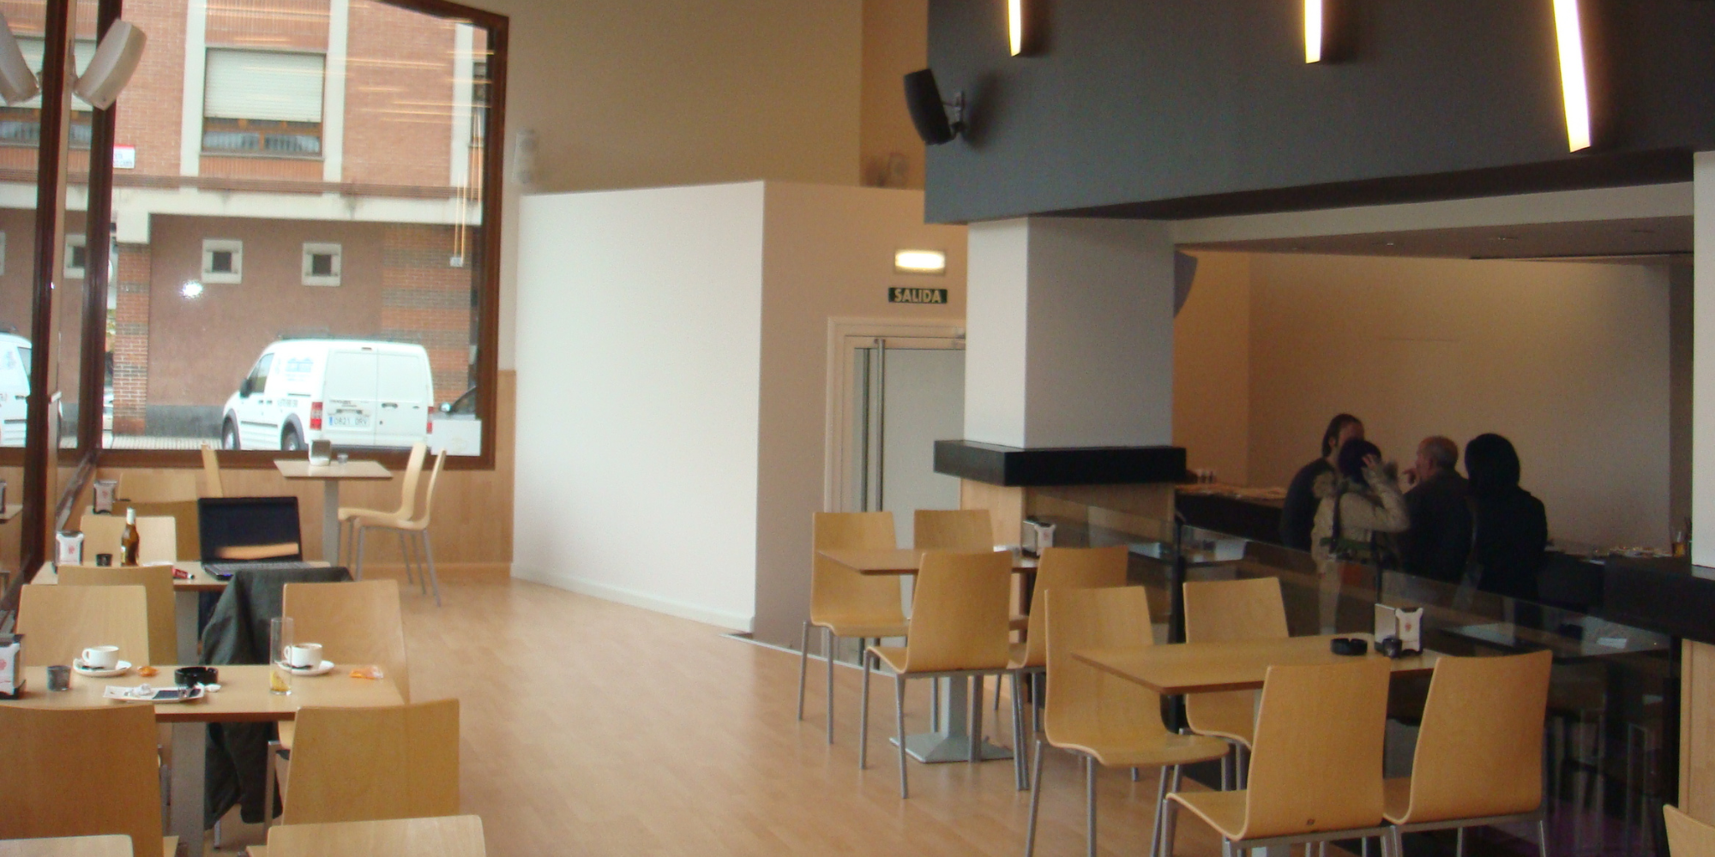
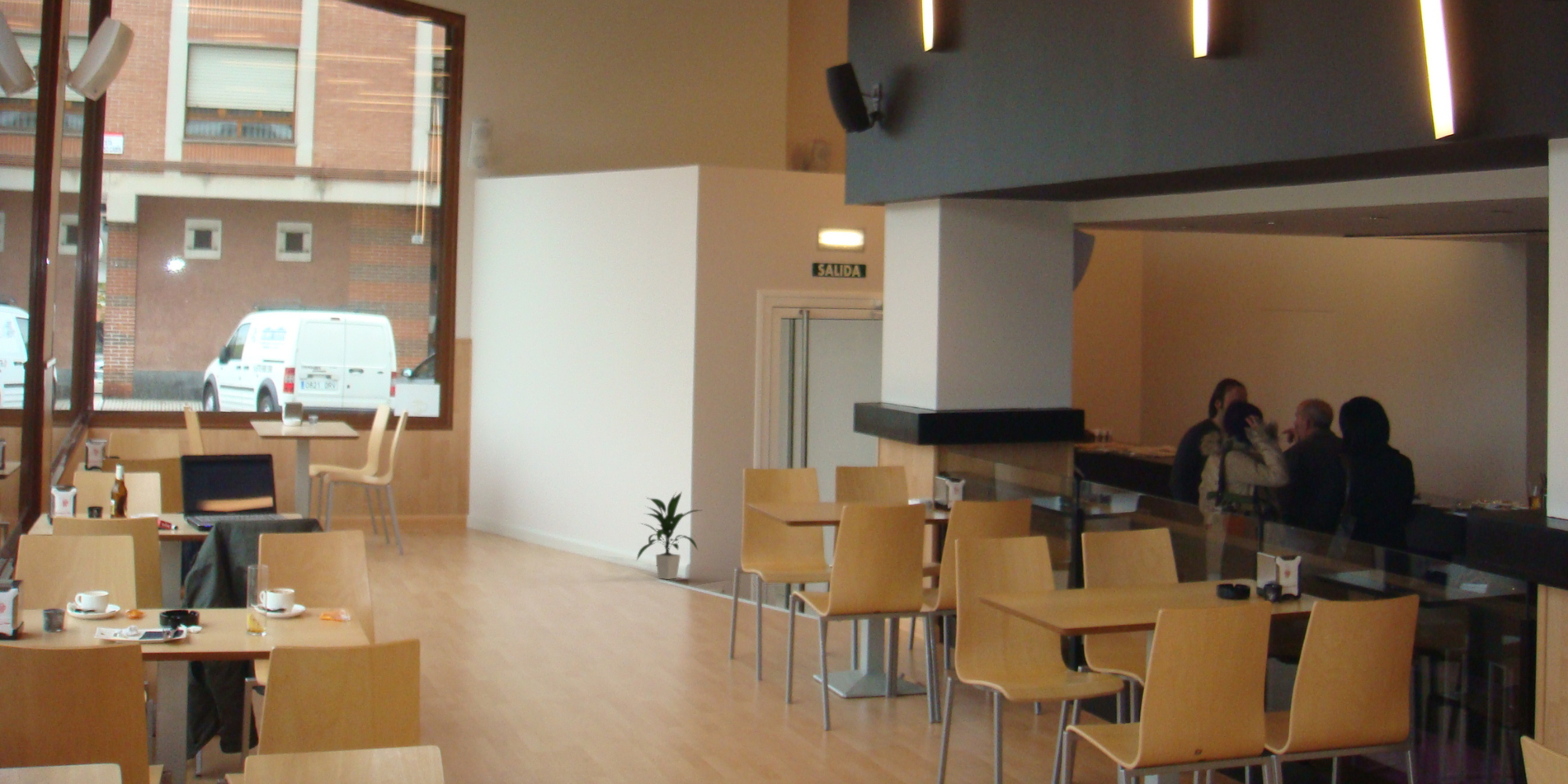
+ indoor plant [635,491,702,580]
